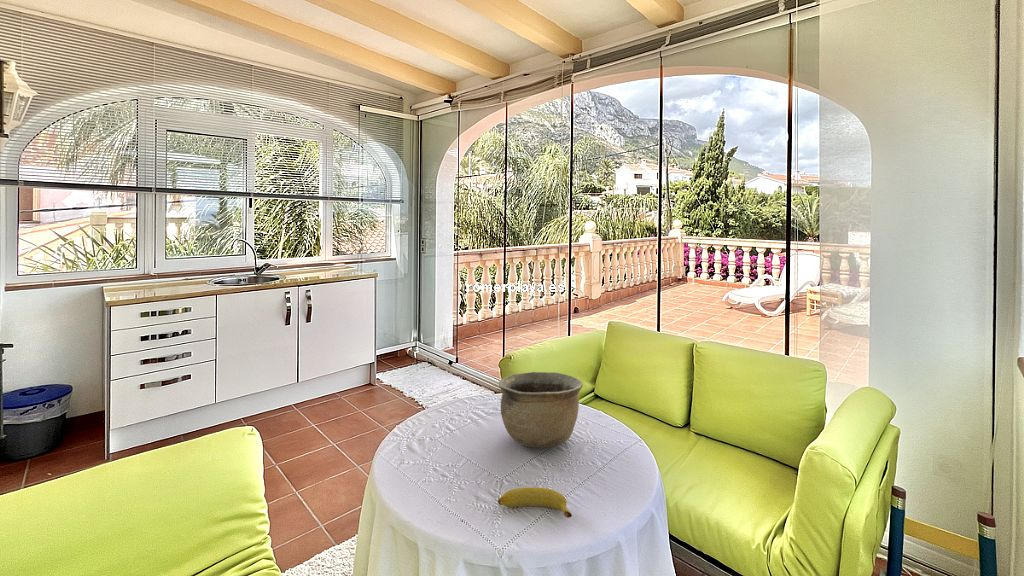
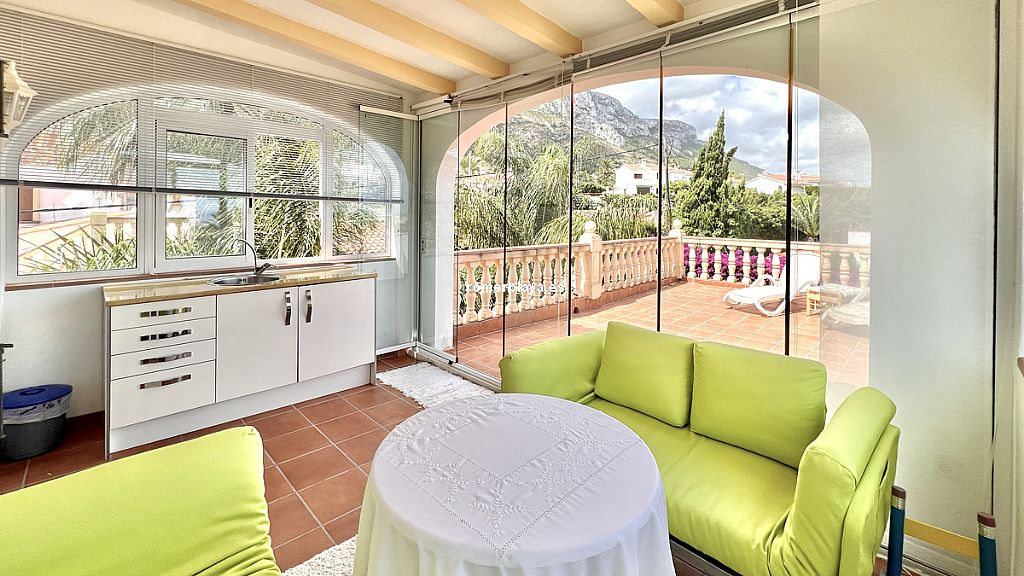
- bowl [498,371,584,449]
- banana [497,486,573,518]
